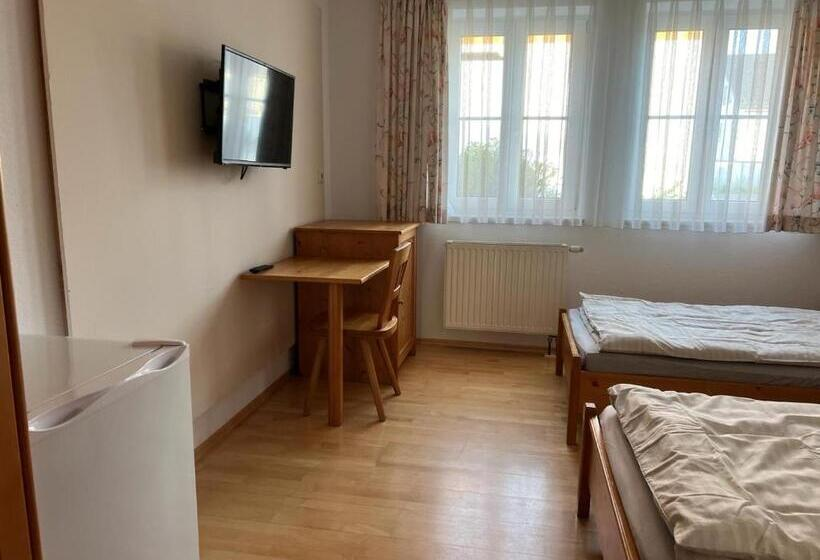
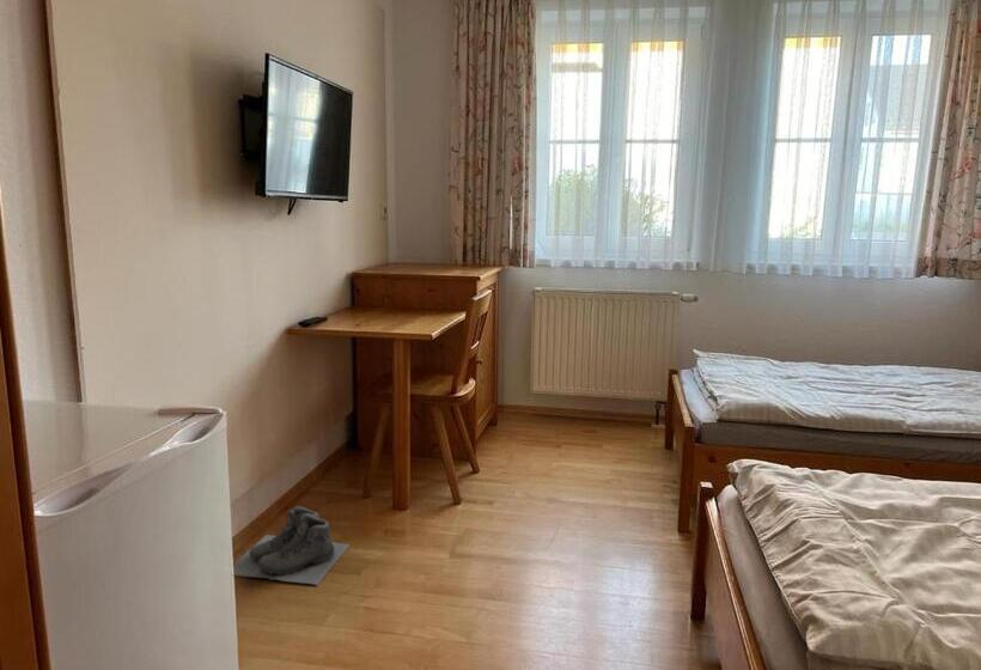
+ boots [233,505,351,586]
